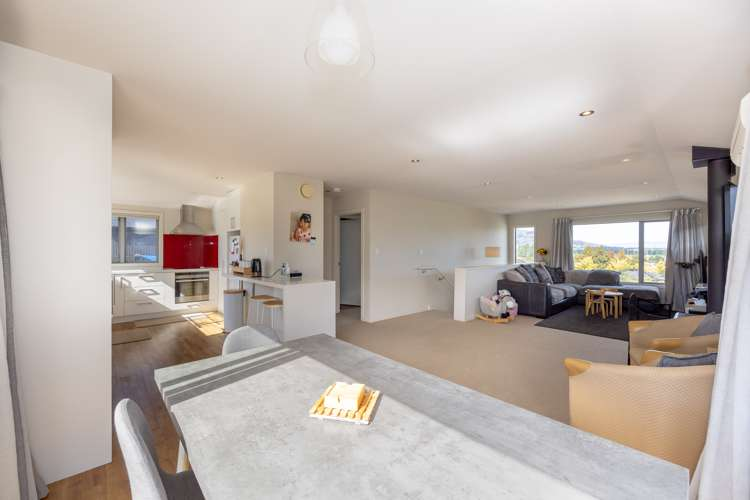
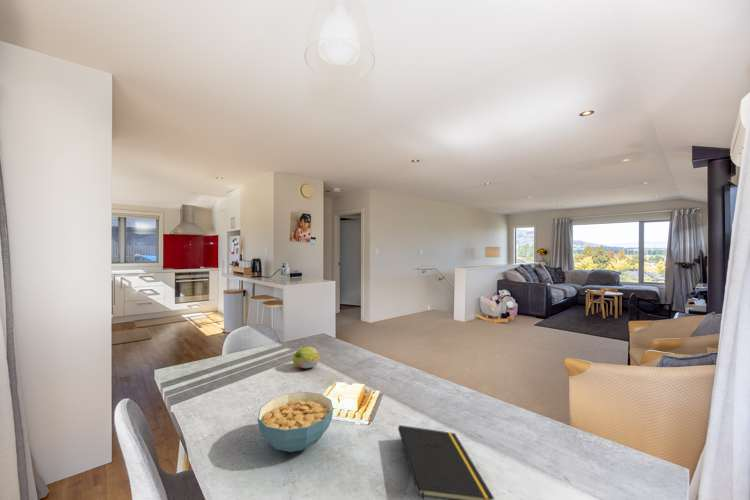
+ cereal bowl [257,391,334,453]
+ fruit [291,346,320,369]
+ notepad [397,424,495,500]
